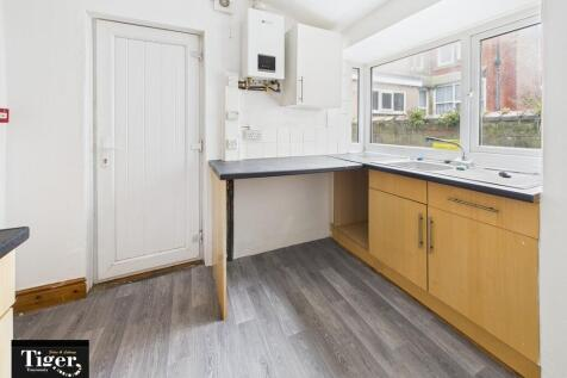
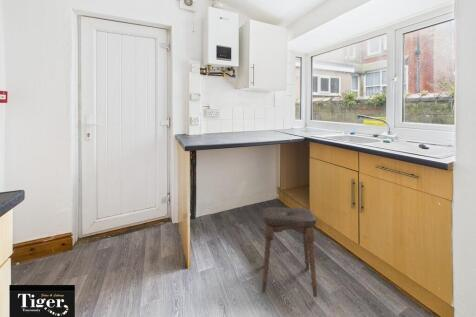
+ stool [261,206,318,298]
